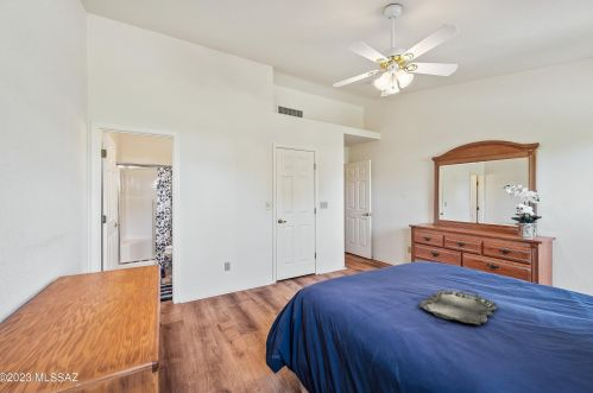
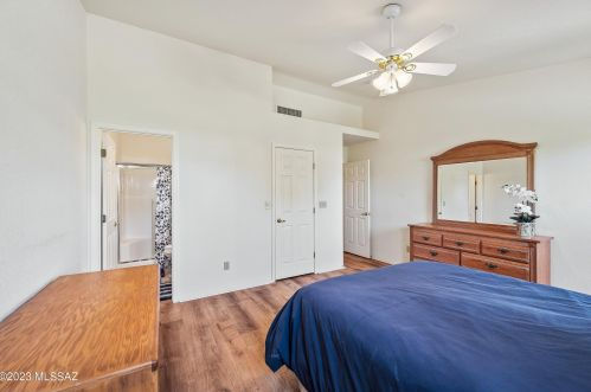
- serving tray [417,289,498,325]
